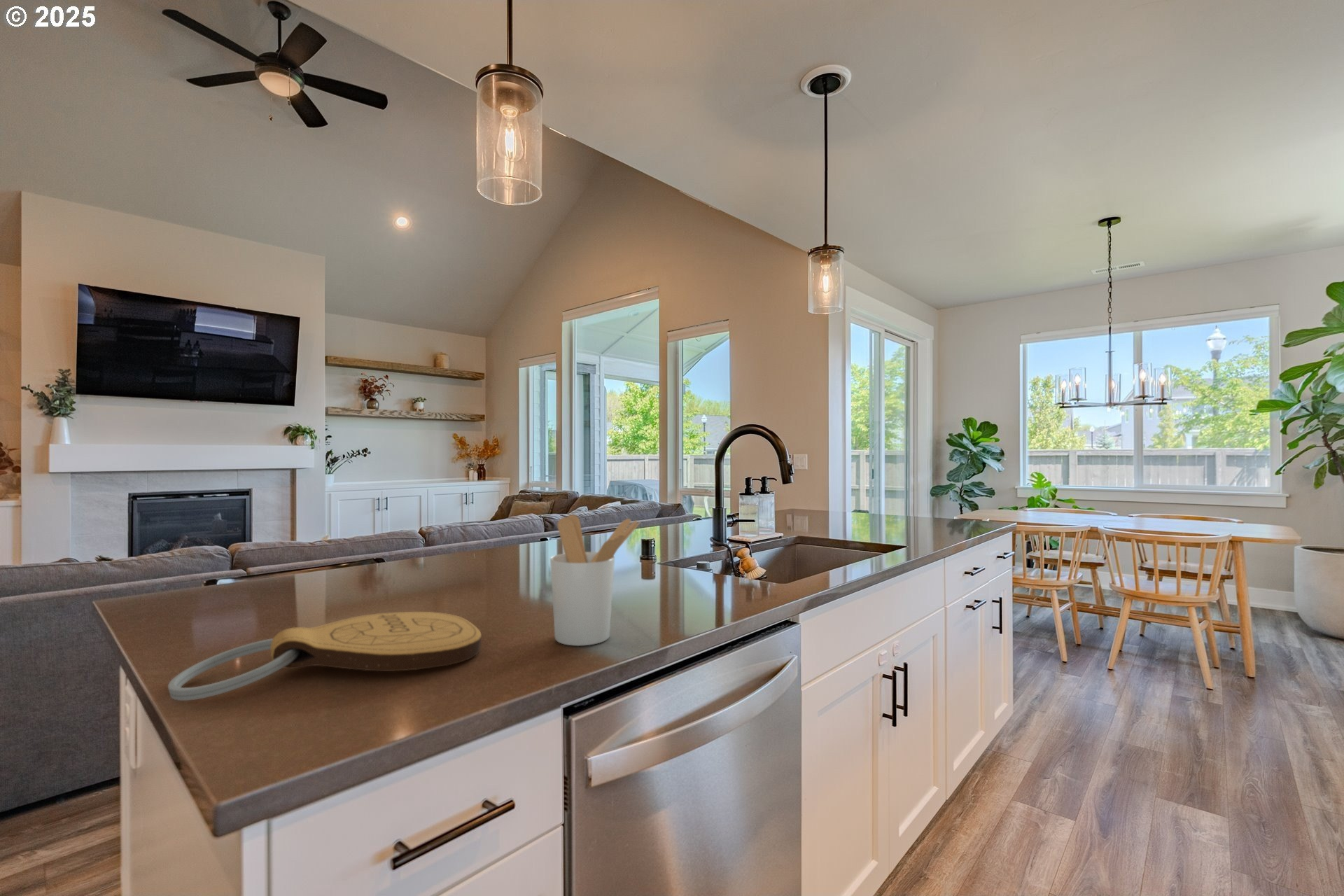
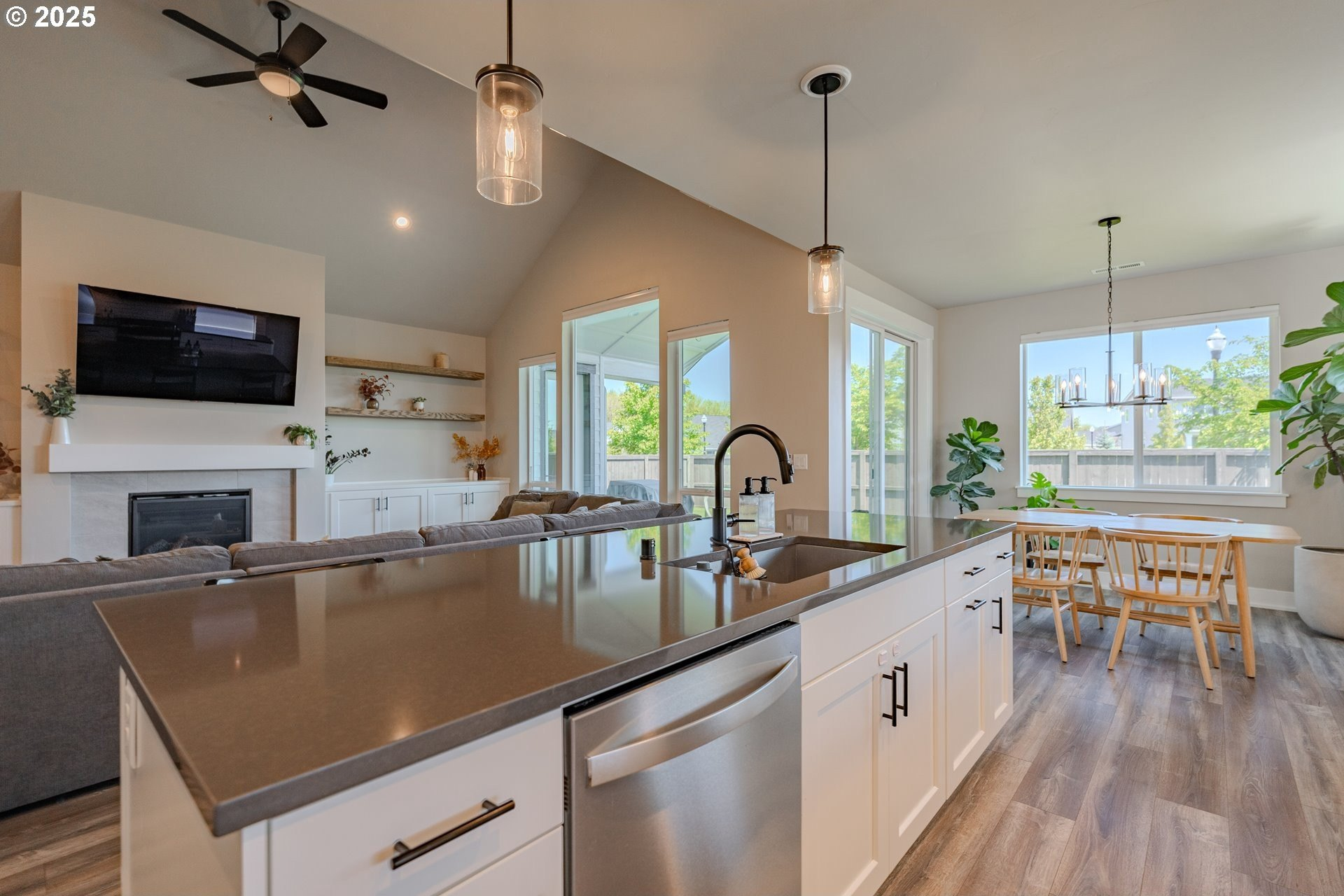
- key chain [167,611,482,701]
- utensil holder [549,514,640,647]
